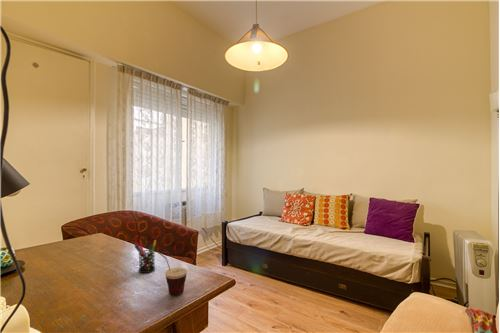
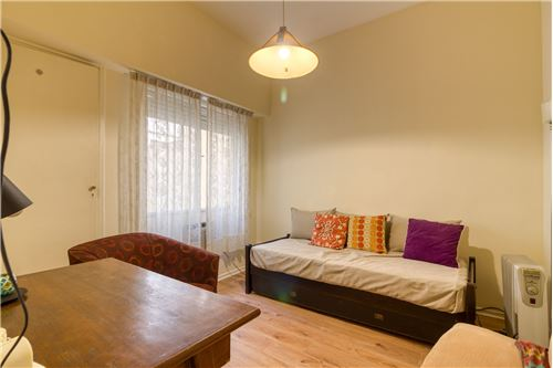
- pen holder [133,239,157,274]
- cup [157,251,188,296]
